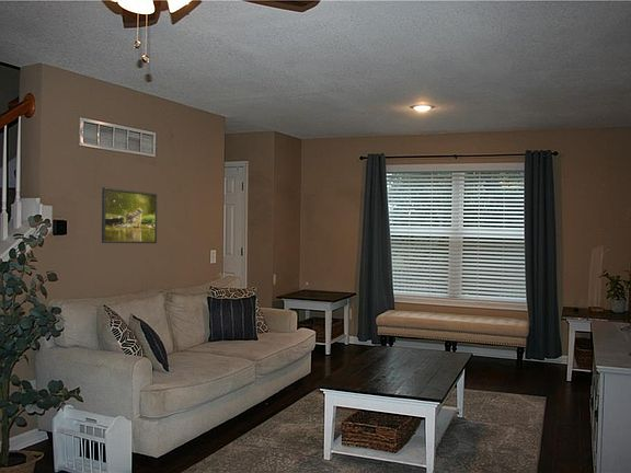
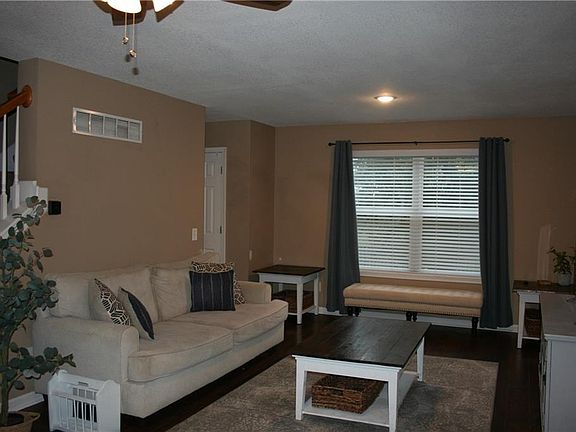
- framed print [101,186,158,244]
